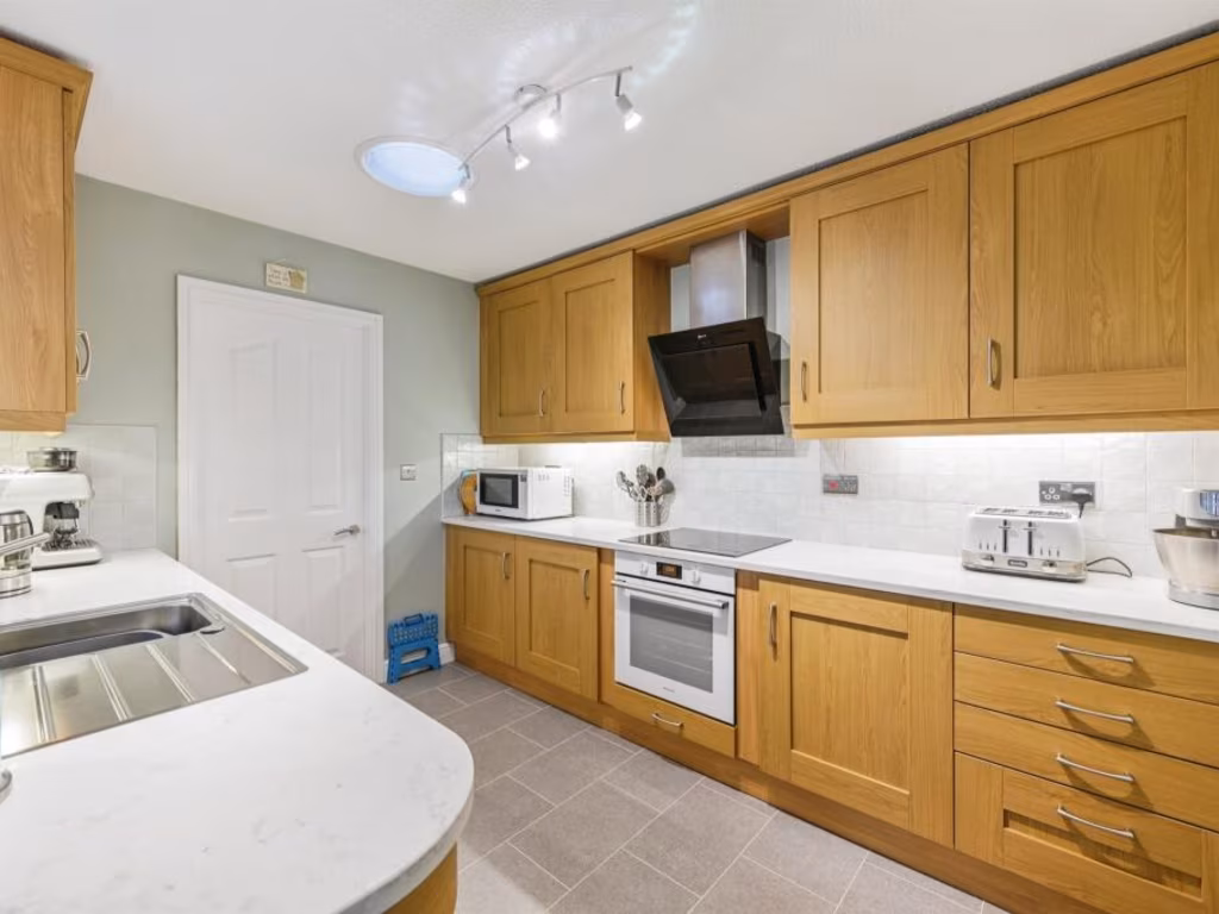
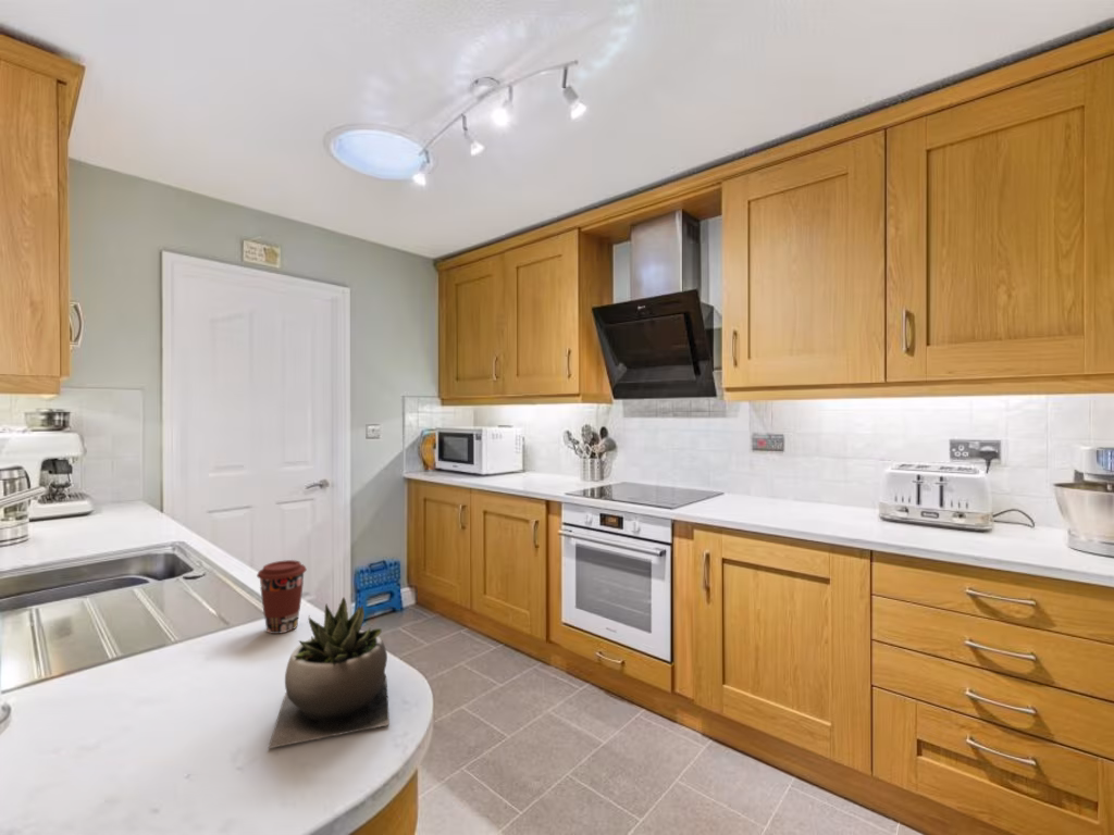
+ coffee cup [256,559,308,635]
+ succulent plant [267,596,391,750]
